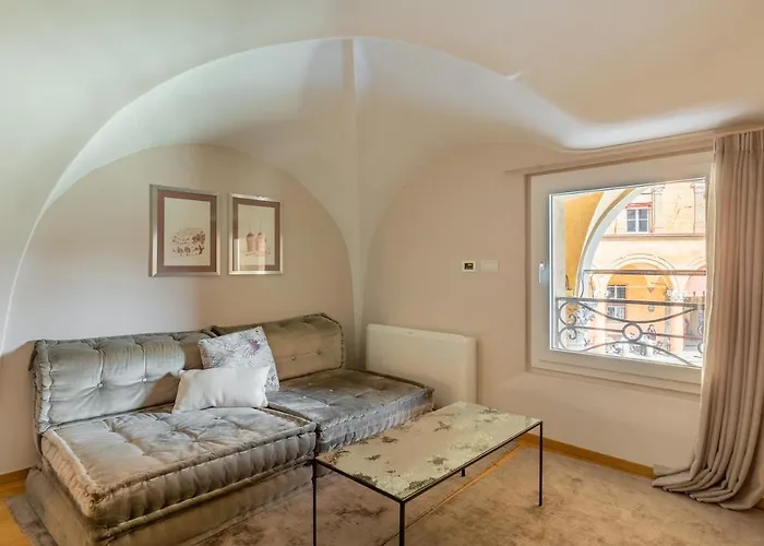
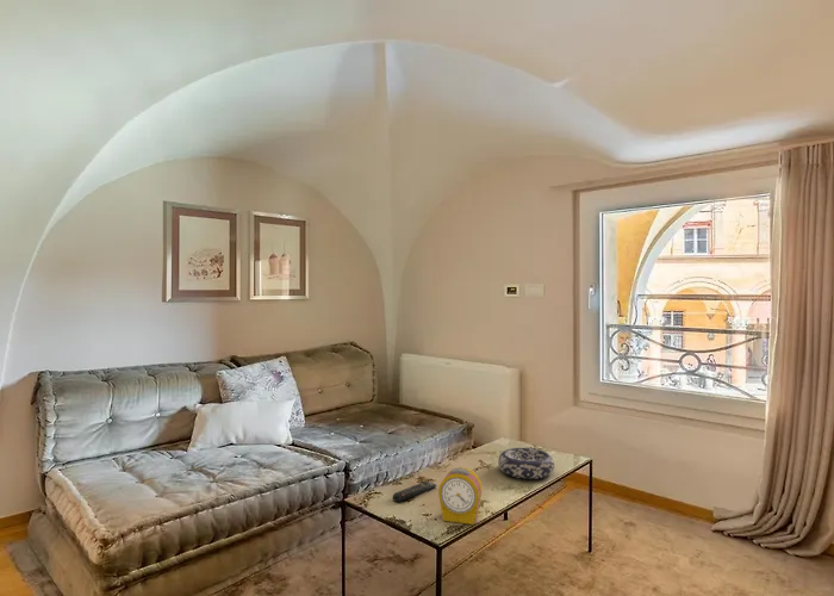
+ decorative bowl [497,447,555,480]
+ remote control [392,480,437,503]
+ alarm clock [437,466,484,526]
